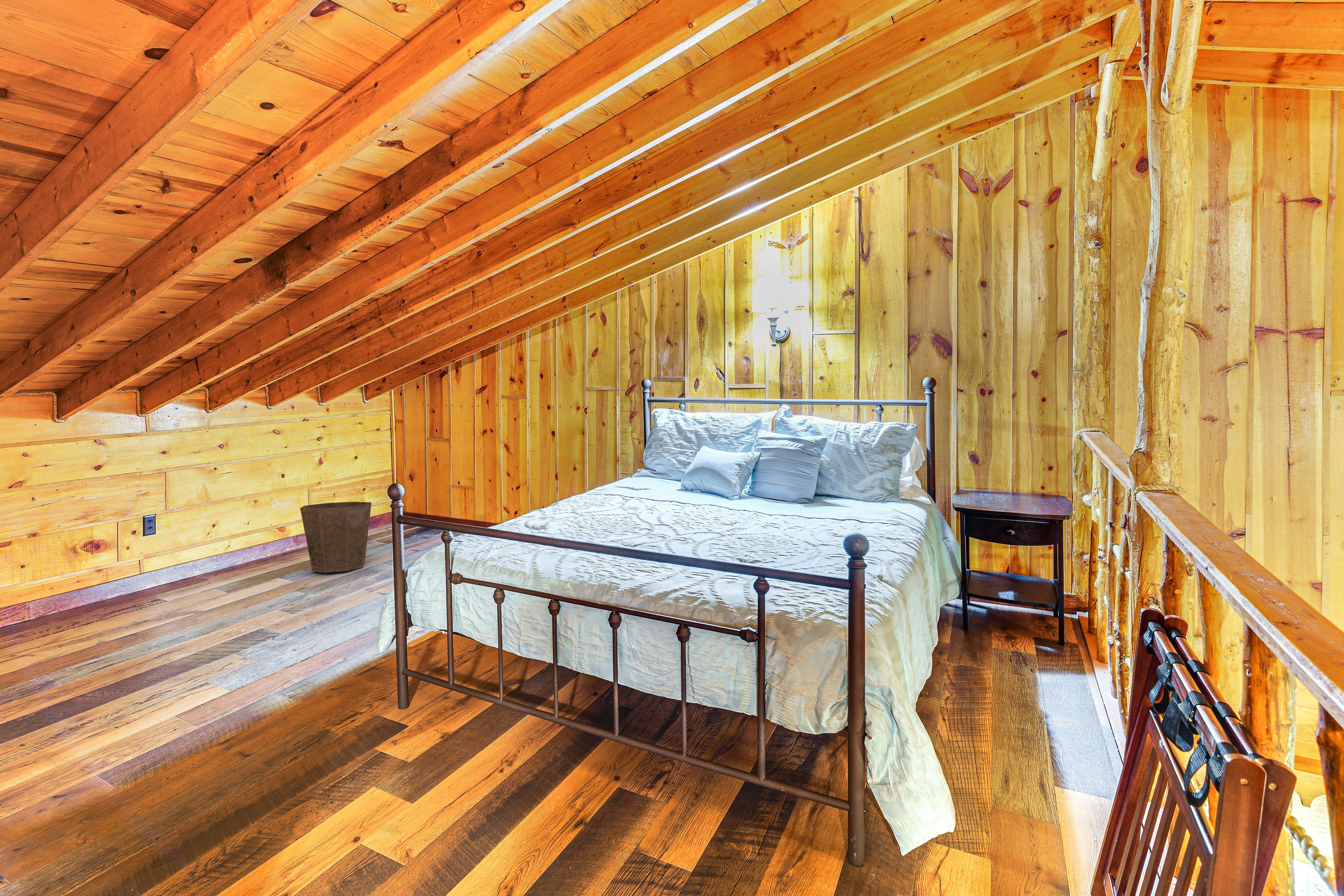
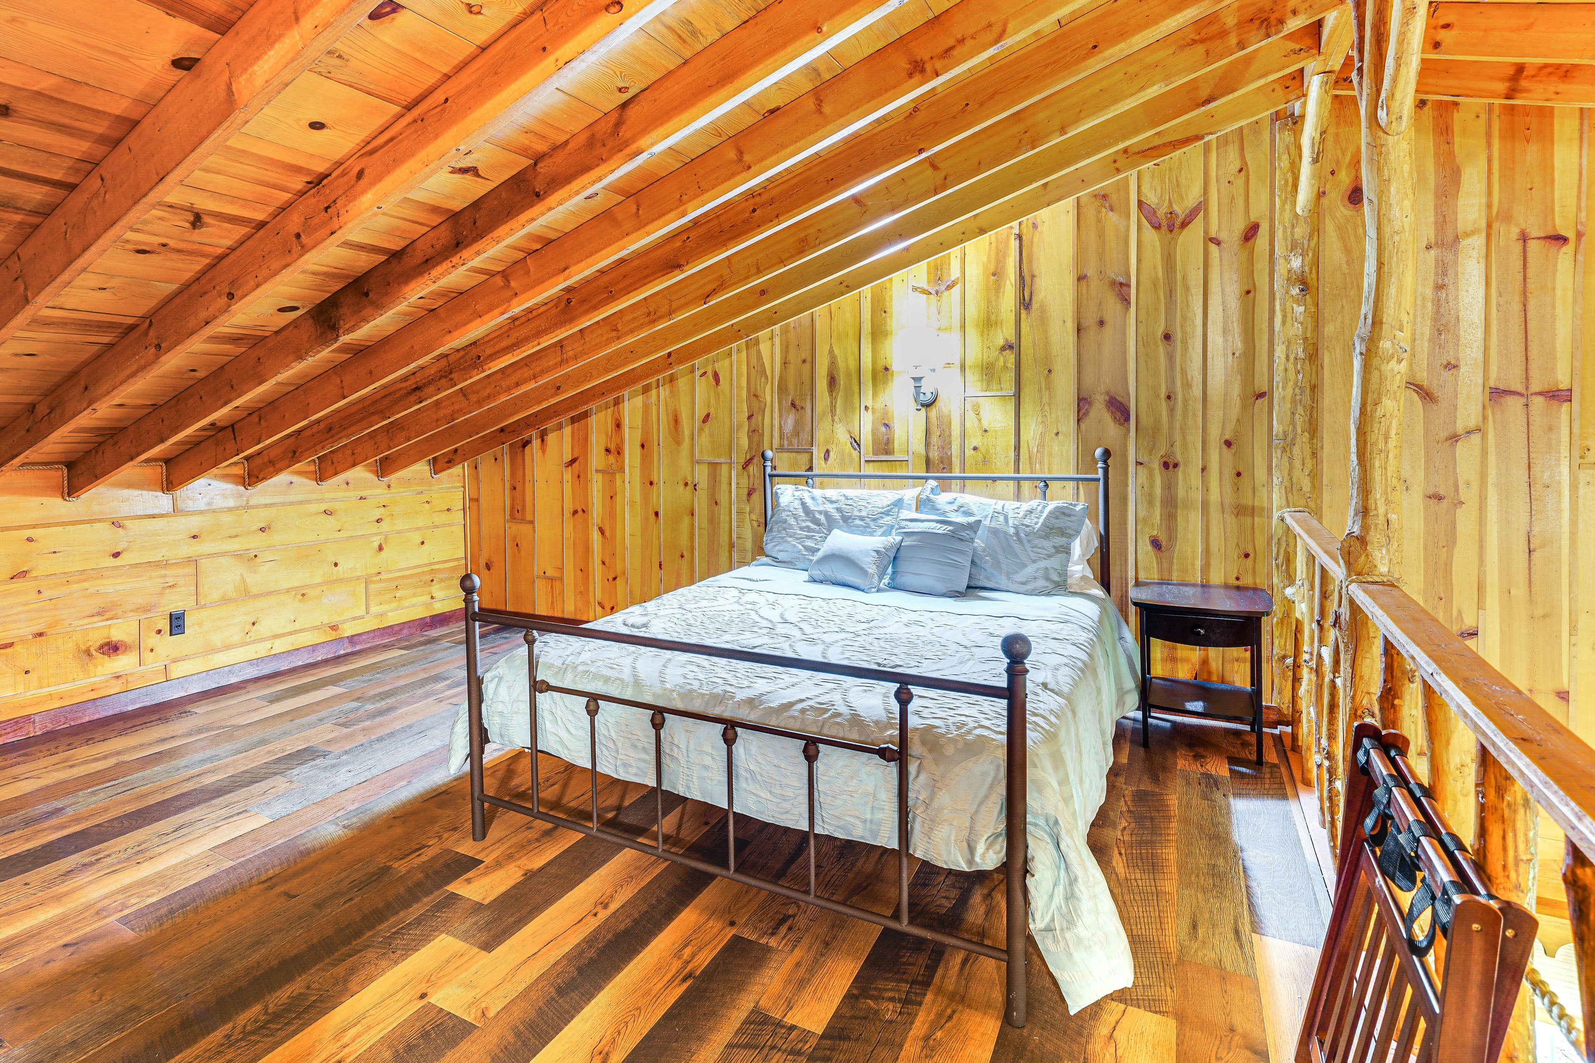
- waste bin [300,502,372,573]
